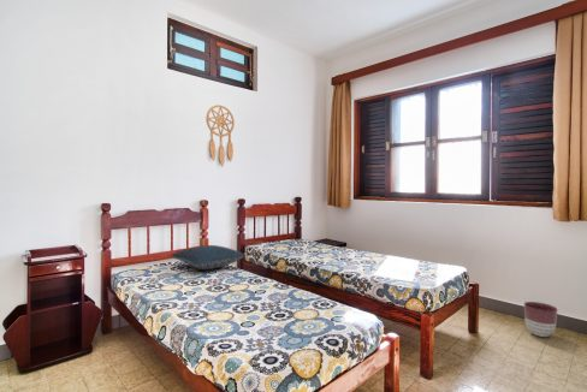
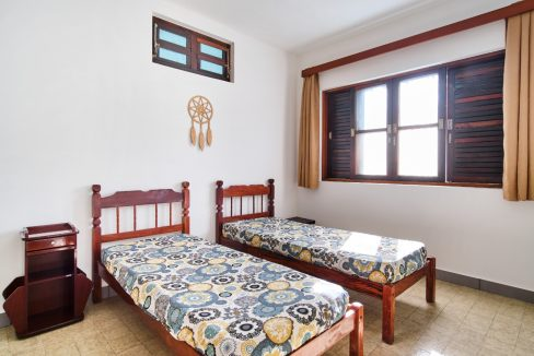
- pillow [170,244,247,271]
- planter [523,301,558,338]
